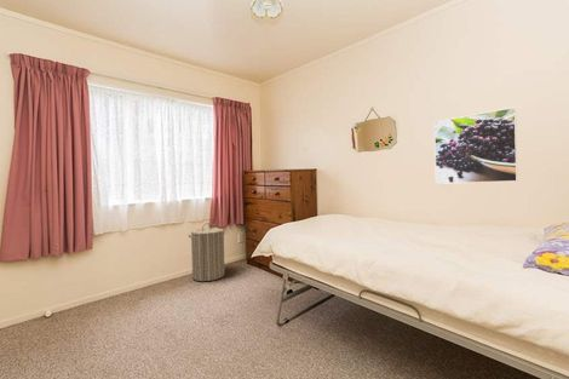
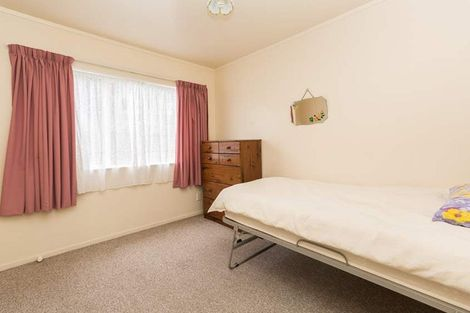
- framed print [433,107,518,185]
- laundry hamper [188,222,226,282]
